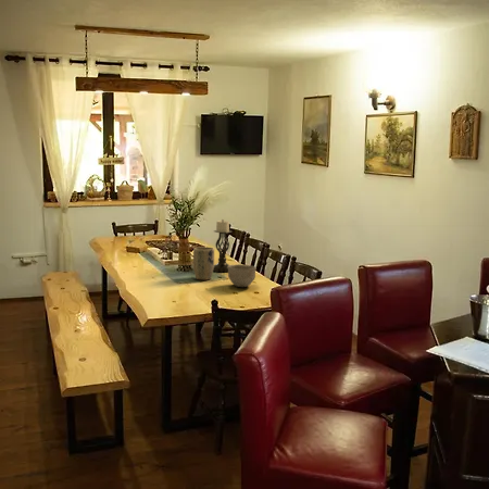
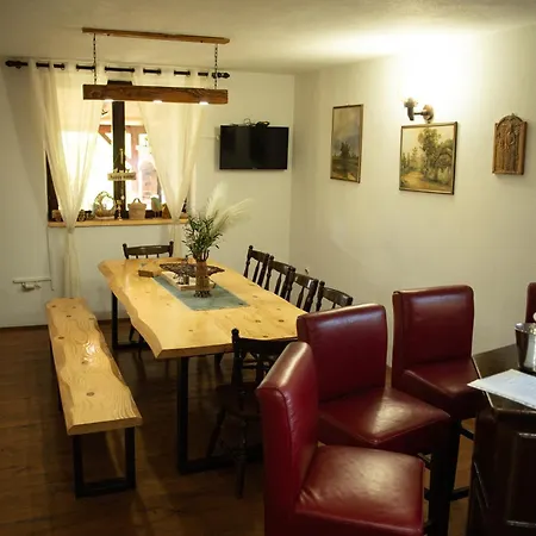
- candle holder [213,218,233,273]
- plant pot [192,246,215,281]
- bowl [227,263,258,288]
